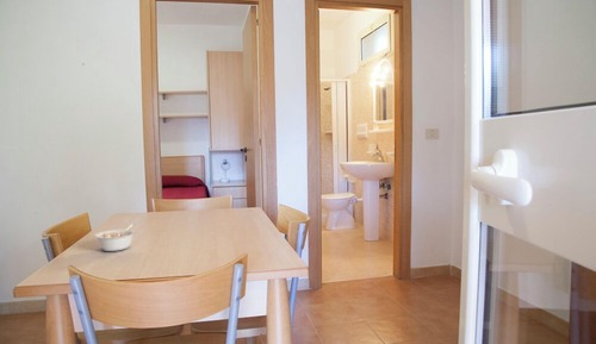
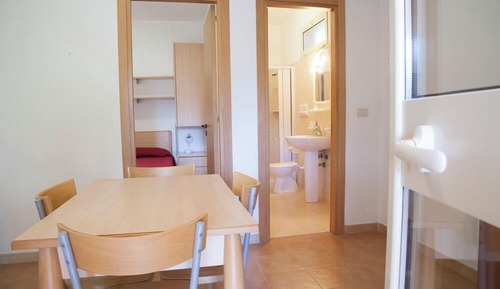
- legume [93,224,137,252]
